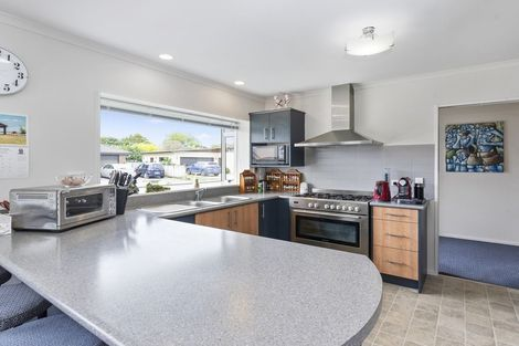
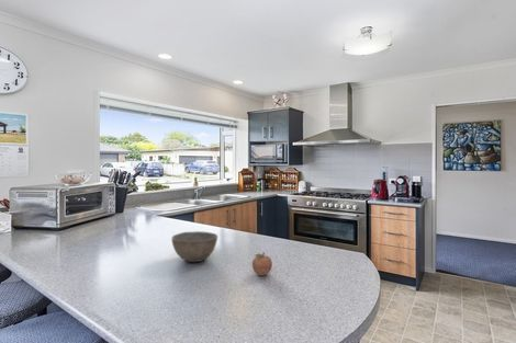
+ bowl [170,230,218,263]
+ fruit [251,251,273,276]
